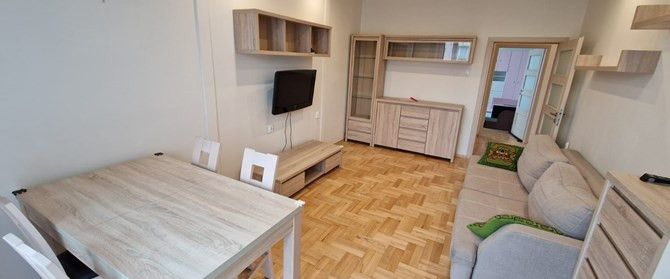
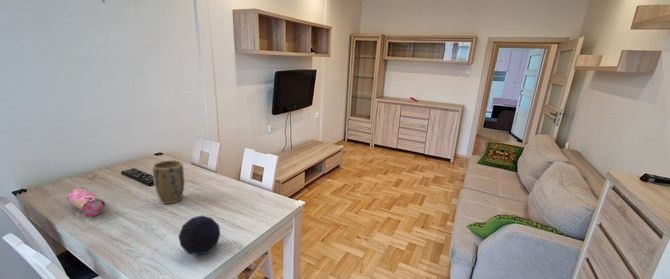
+ plant pot [152,159,185,205]
+ decorative orb [177,215,221,256]
+ pencil case [66,187,106,218]
+ remote control [120,167,155,187]
